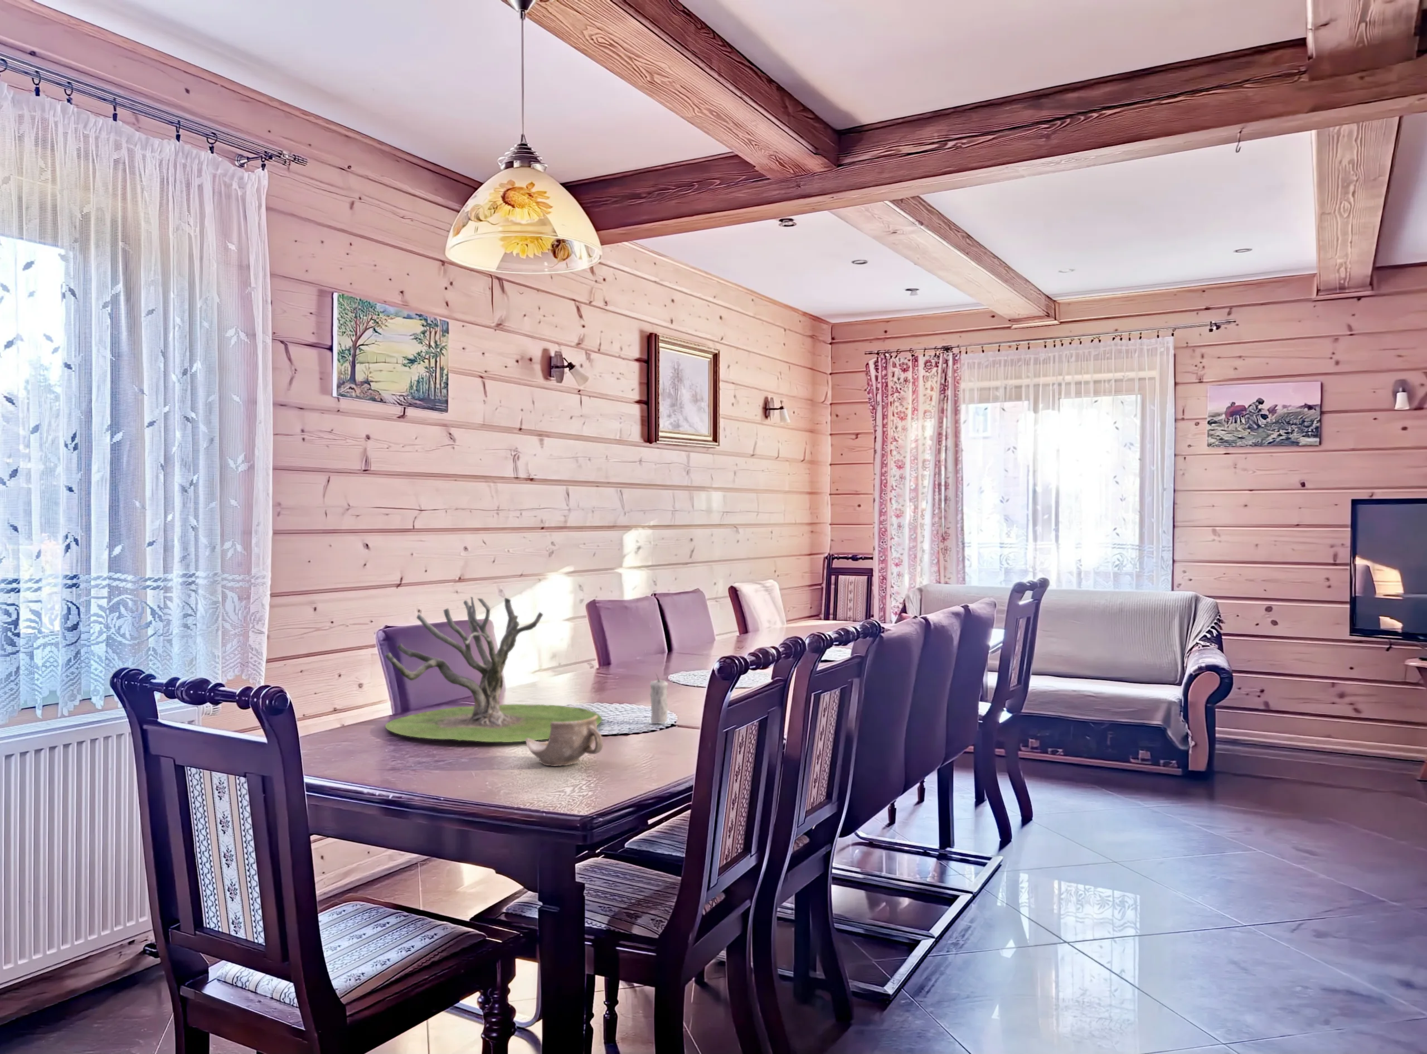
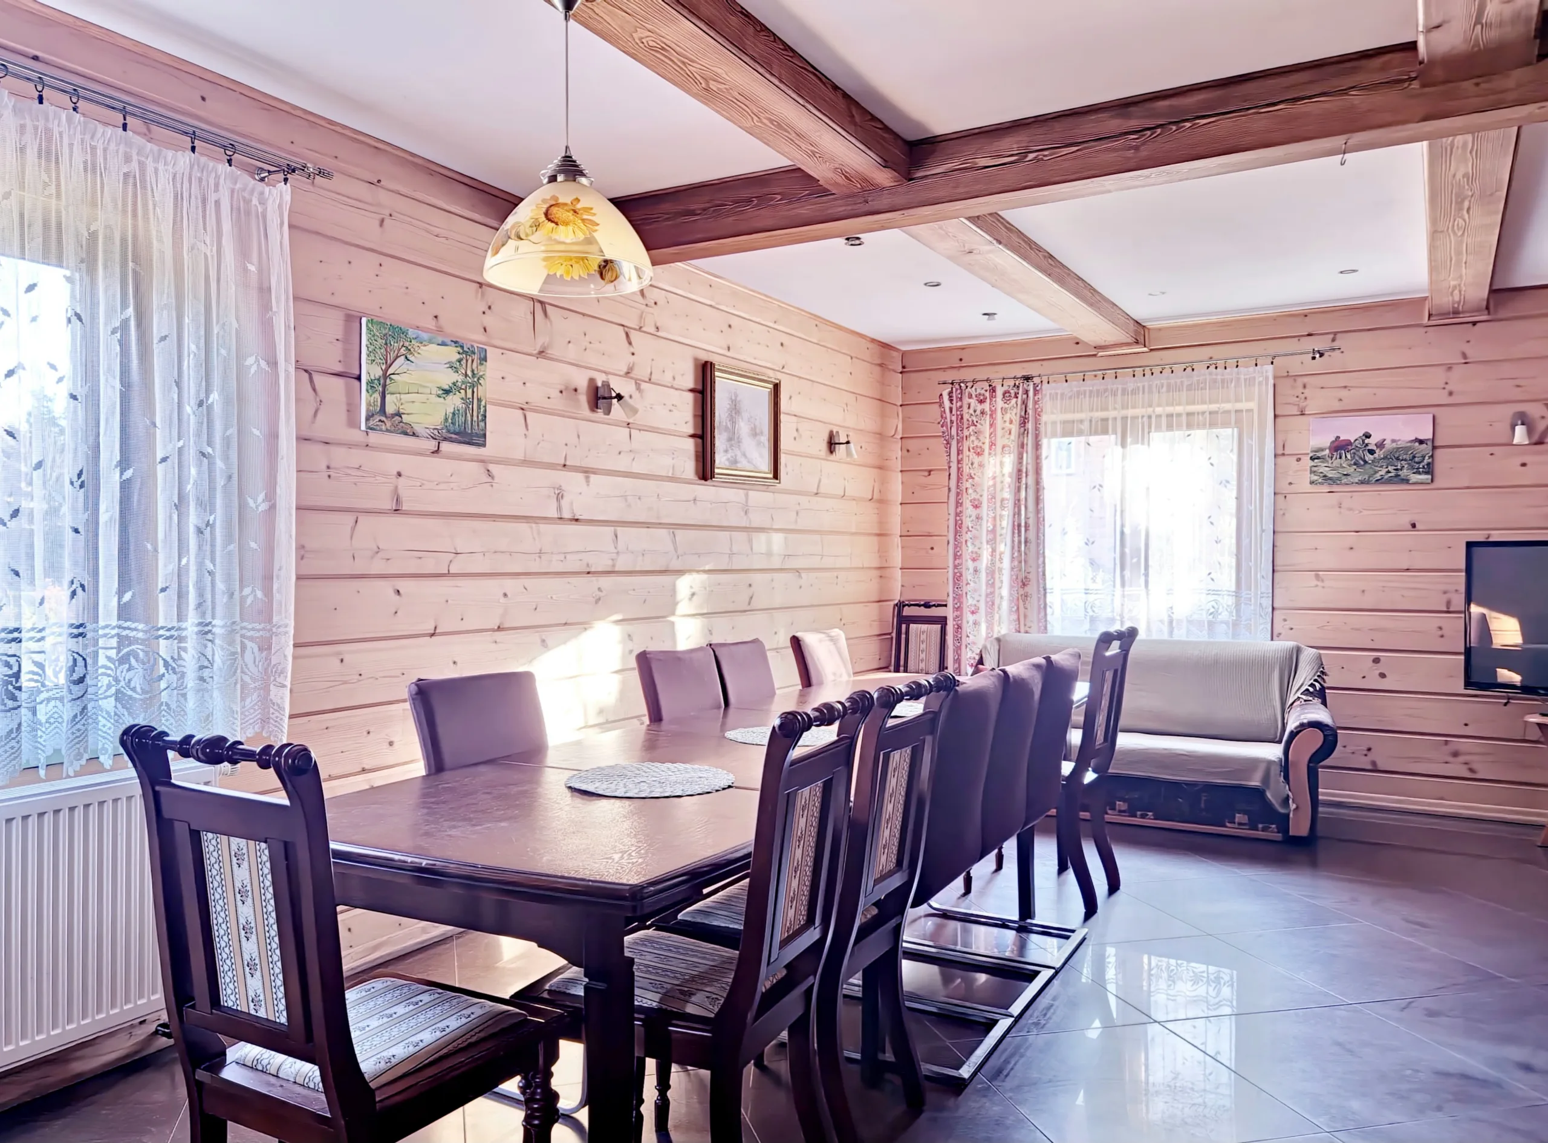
- bowl [525,716,604,767]
- candle [649,672,669,724]
- dead tree [384,596,603,743]
